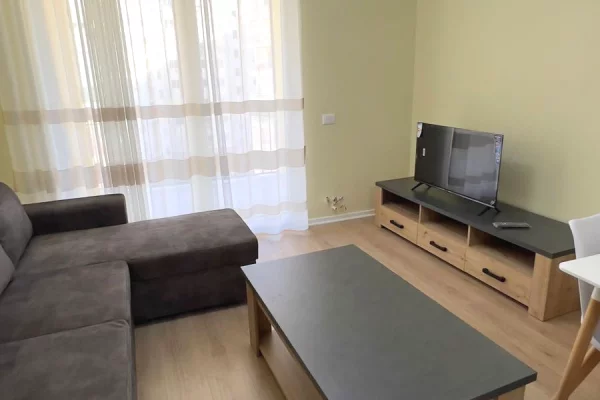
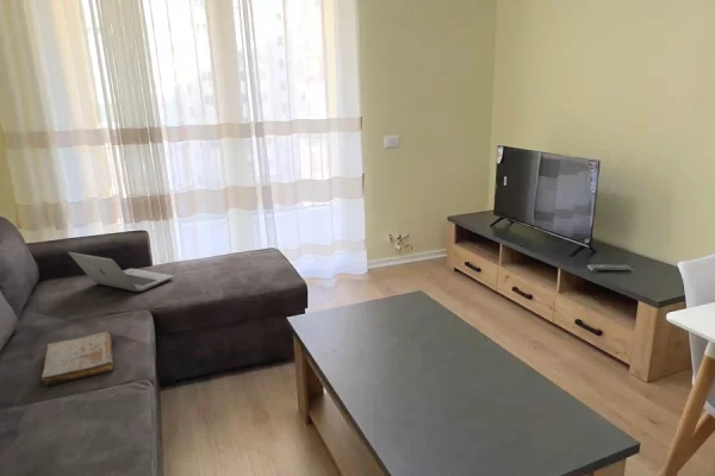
+ book [41,331,116,388]
+ laptop [67,250,175,294]
